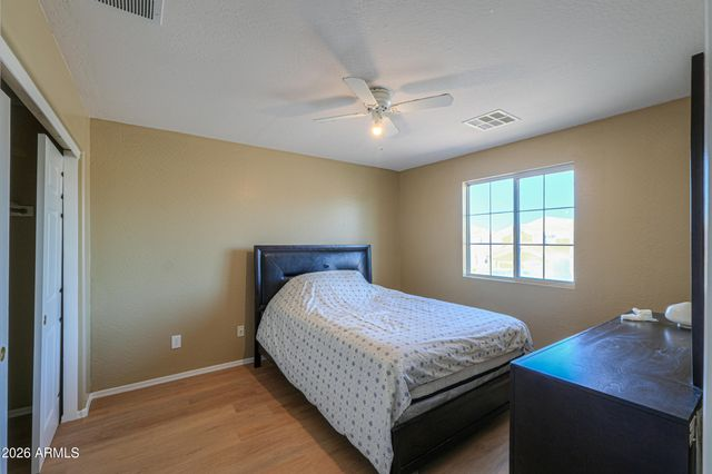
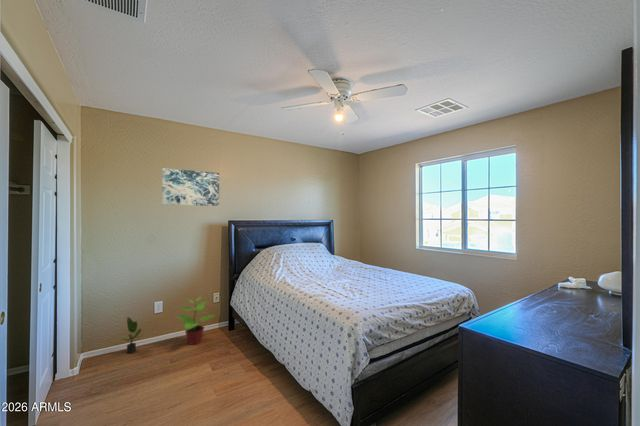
+ wall art [161,167,220,207]
+ potted plant [122,316,144,354]
+ potted plant [174,295,218,346]
